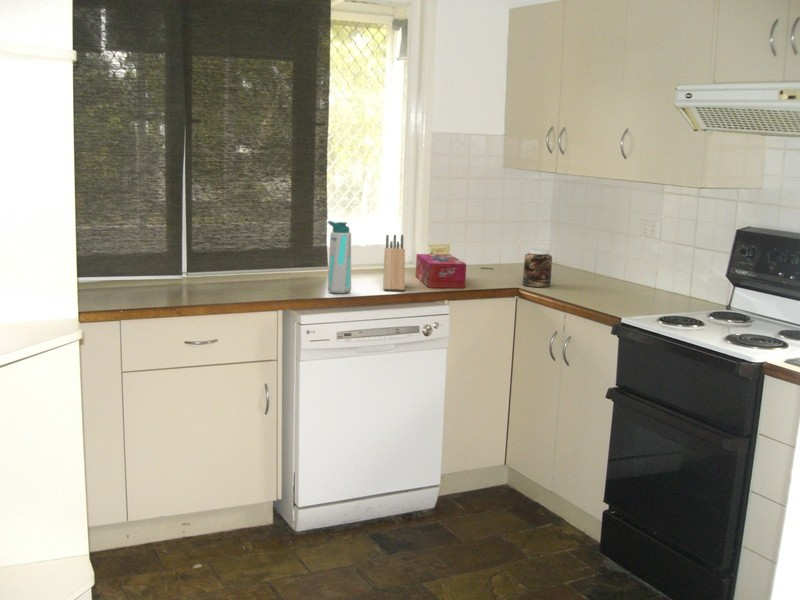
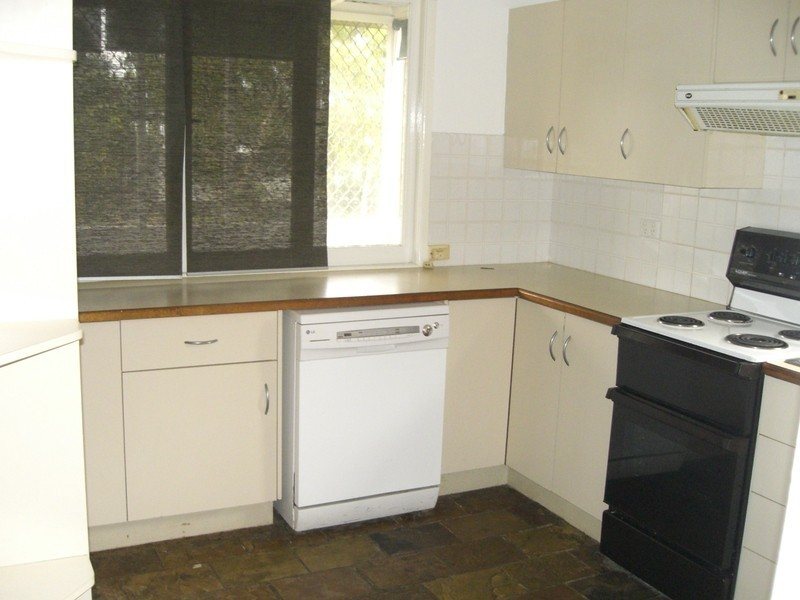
- water bottle [325,219,352,295]
- jar [522,248,553,288]
- knife block [382,234,406,292]
- tissue box [415,253,467,289]
